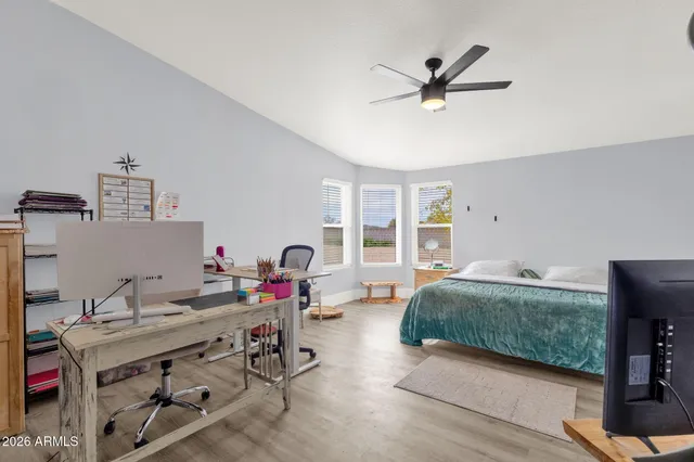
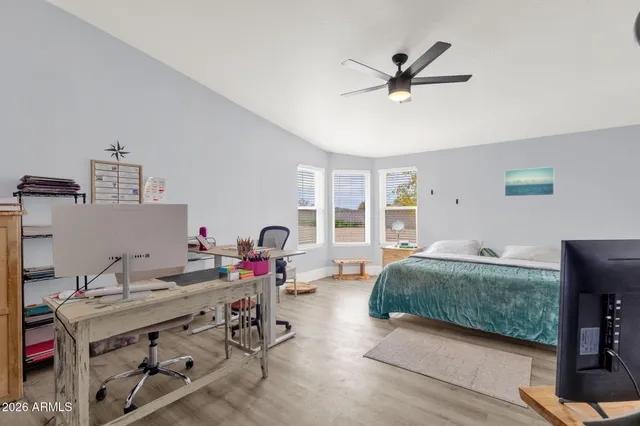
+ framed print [504,166,555,197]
